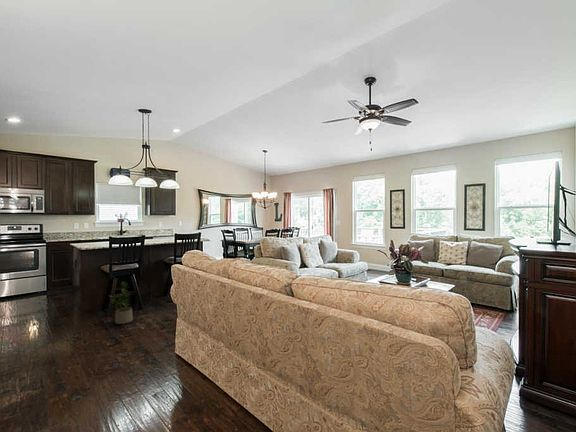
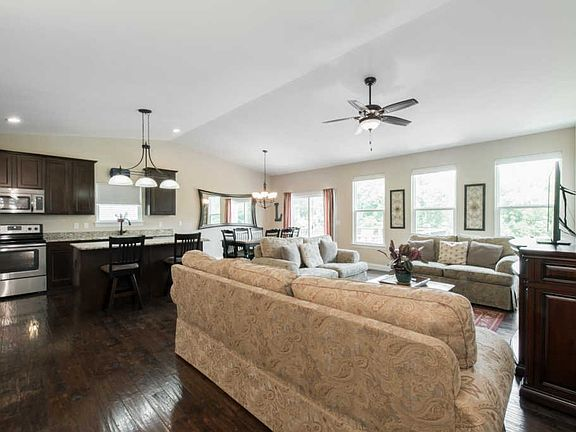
- potted plant [109,281,134,325]
